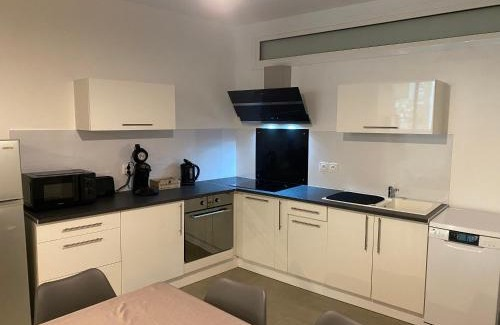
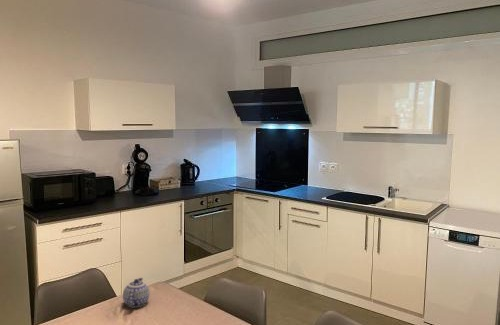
+ teapot [122,277,151,308]
